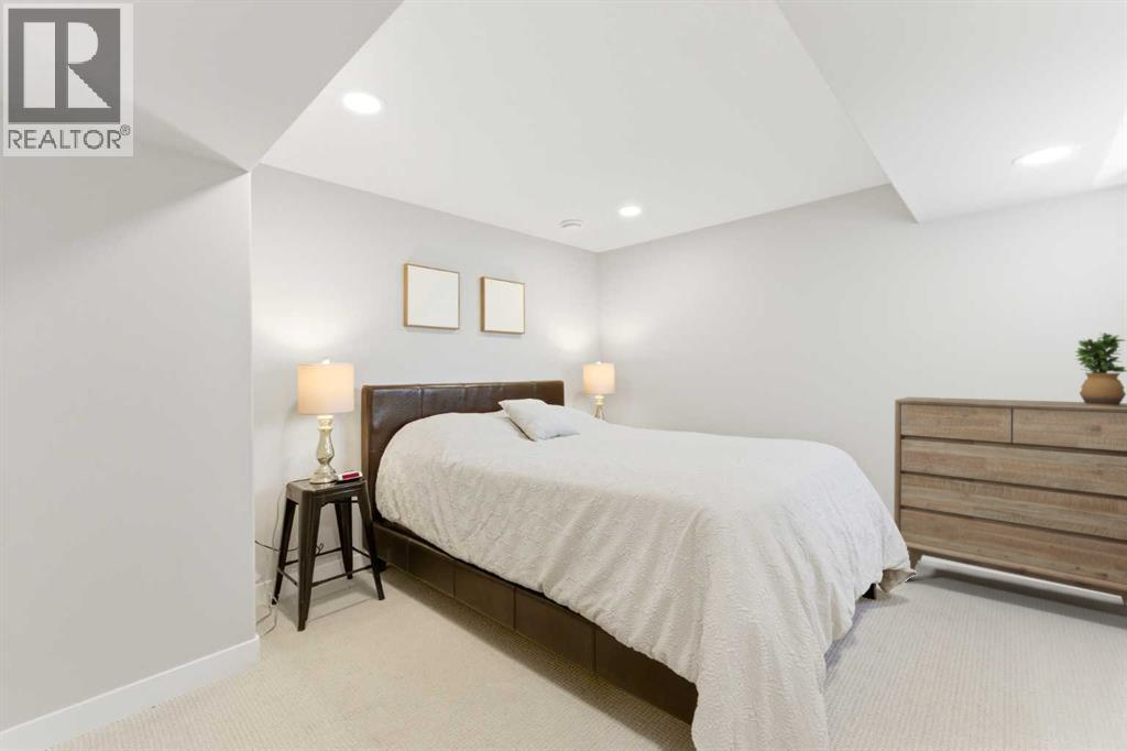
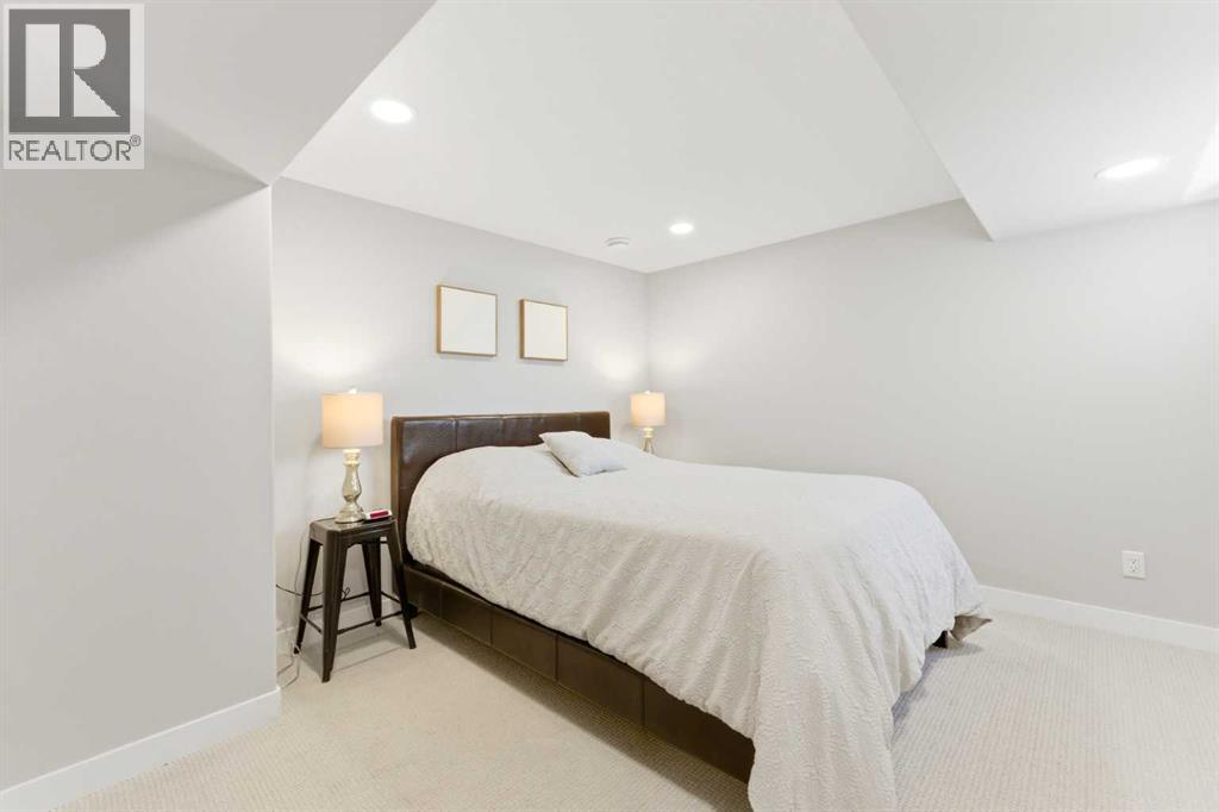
- dresser [893,396,1127,607]
- potted plant [1073,331,1127,406]
